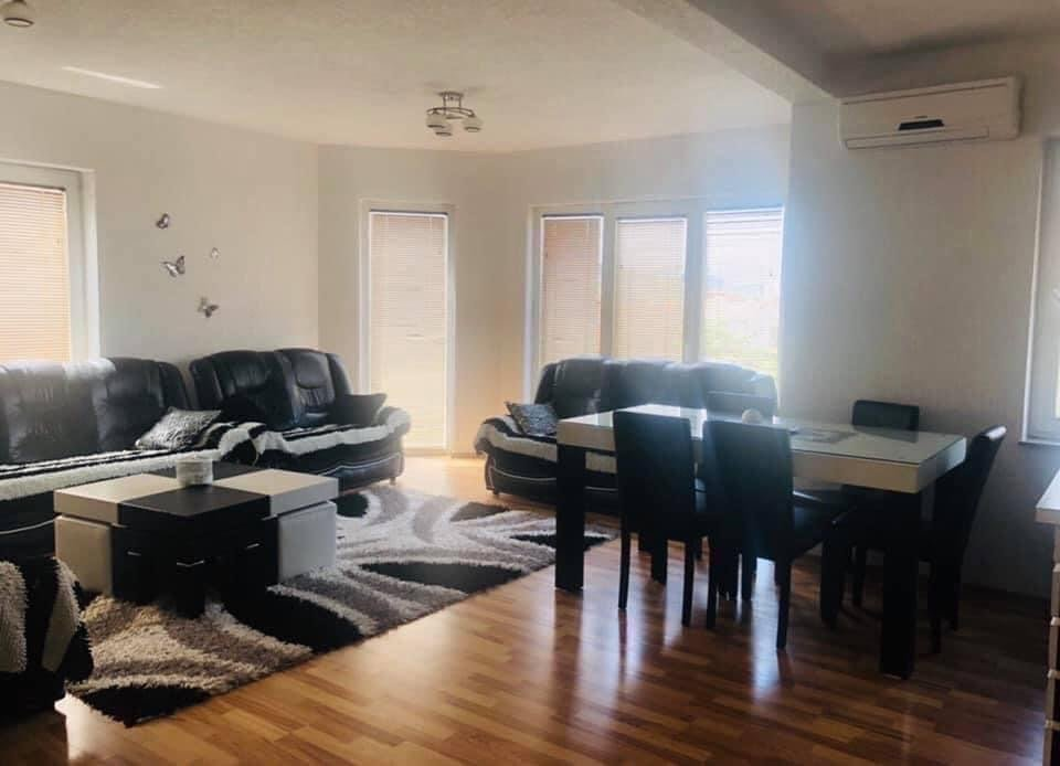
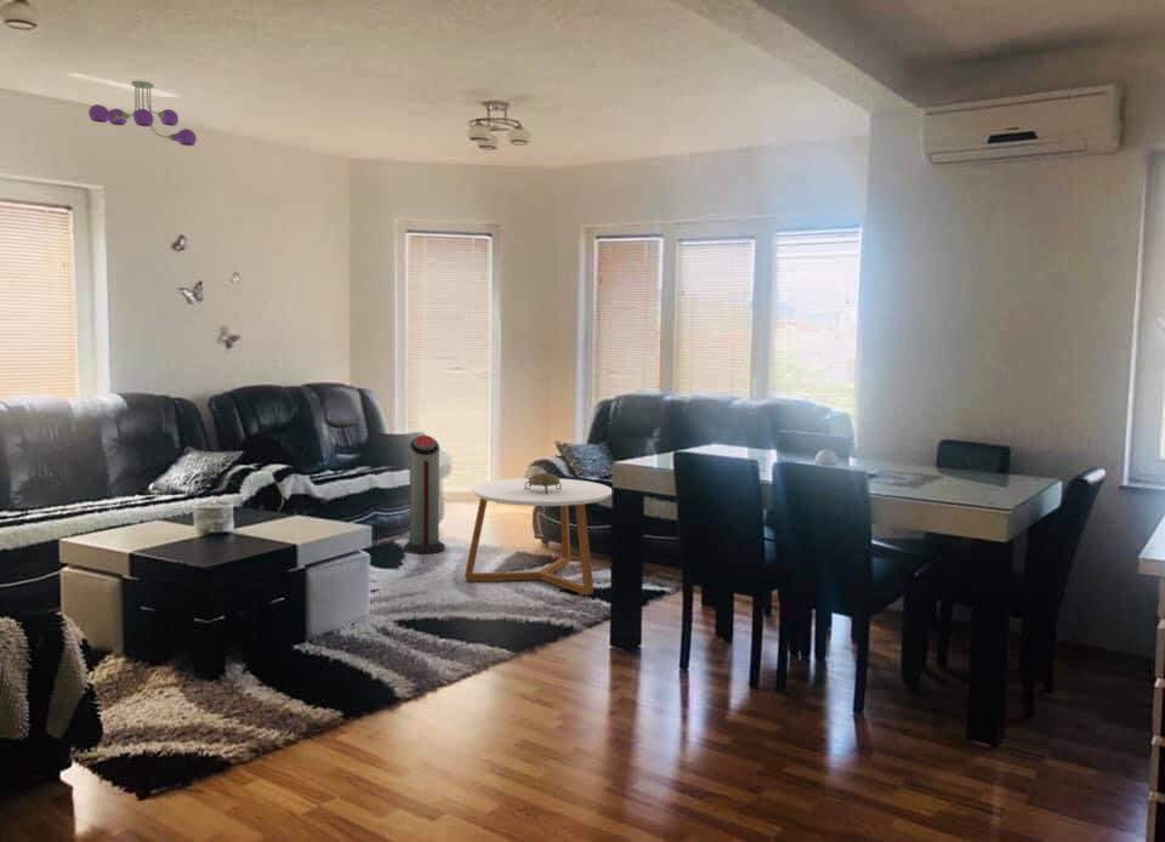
+ coffee table [464,477,613,596]
+ ceiling light fixture [87,80,198,147]
+ decorative bowl [524,472,561,495]
+ air purifier [402,434,447,554]
